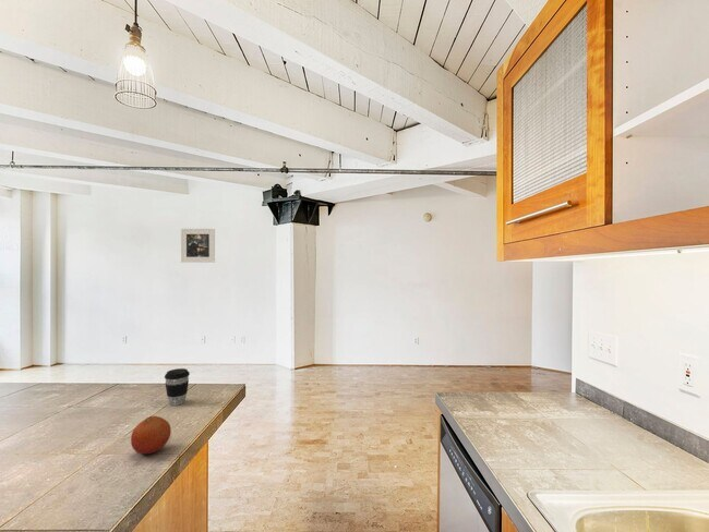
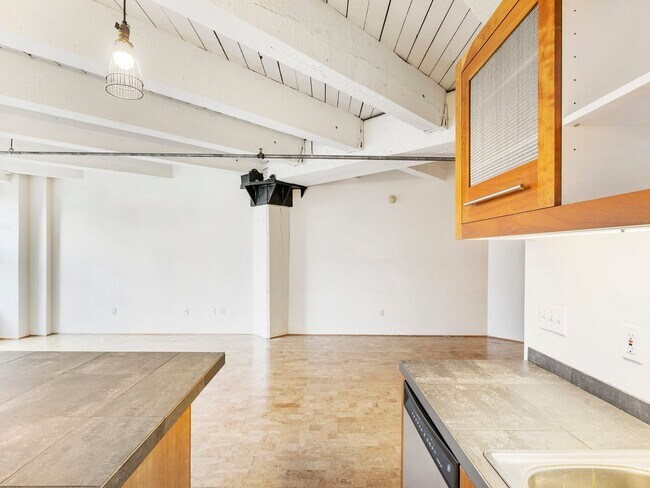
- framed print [180,228,216,264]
- fruit [130,415,172,455]
- coffee cup [164,367,191,407]
